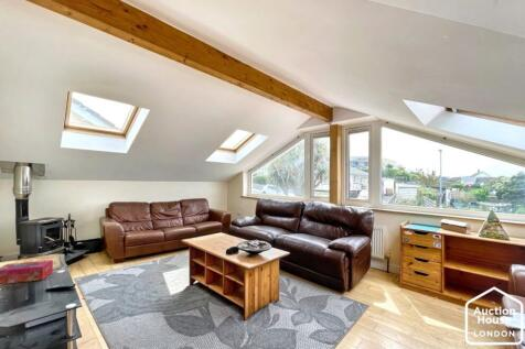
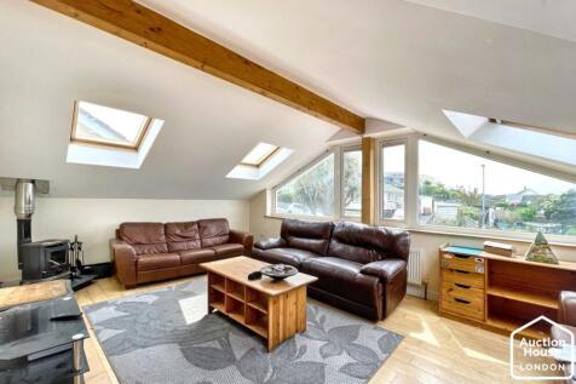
- tissue box [0,259,54,285]
